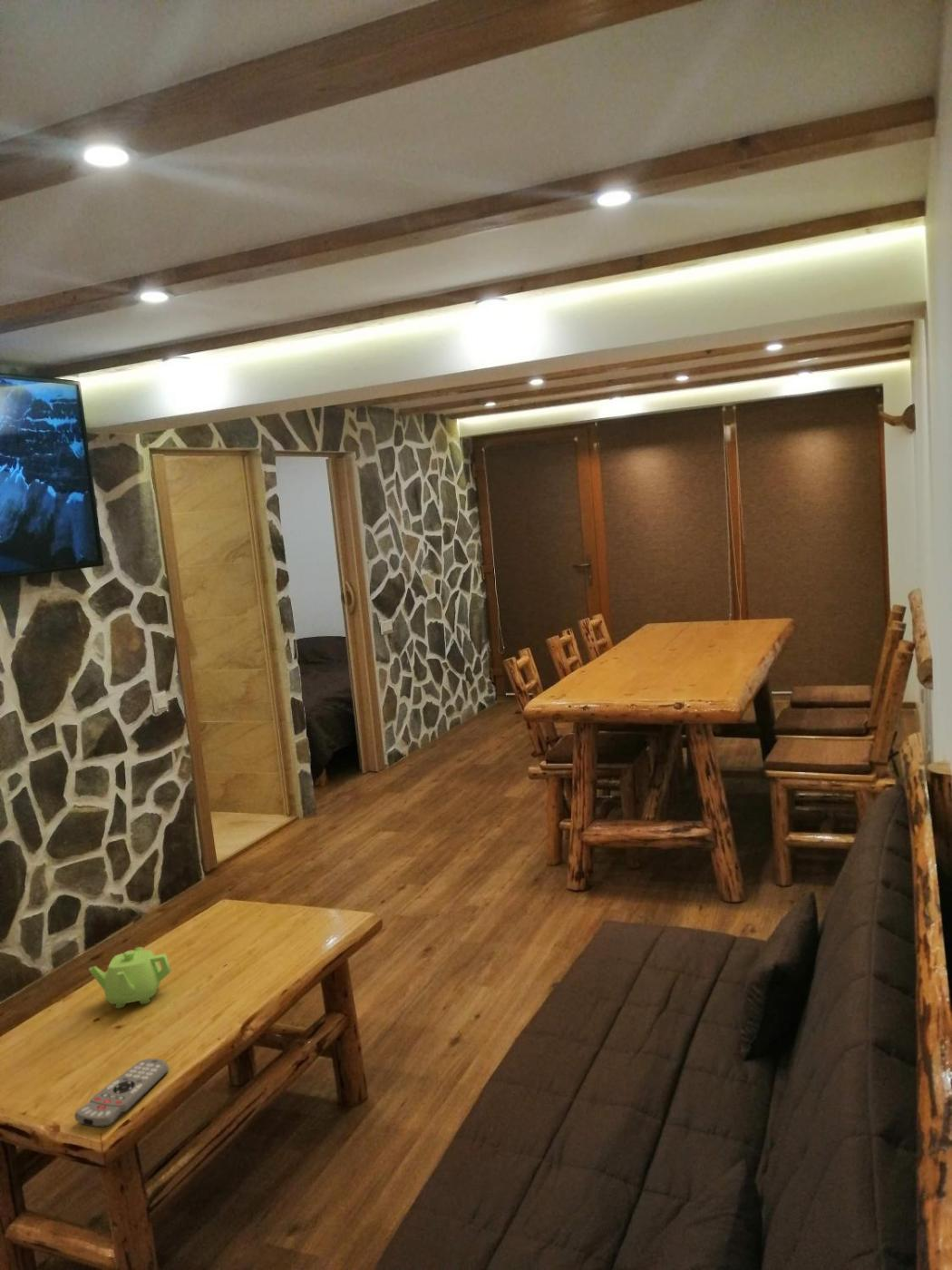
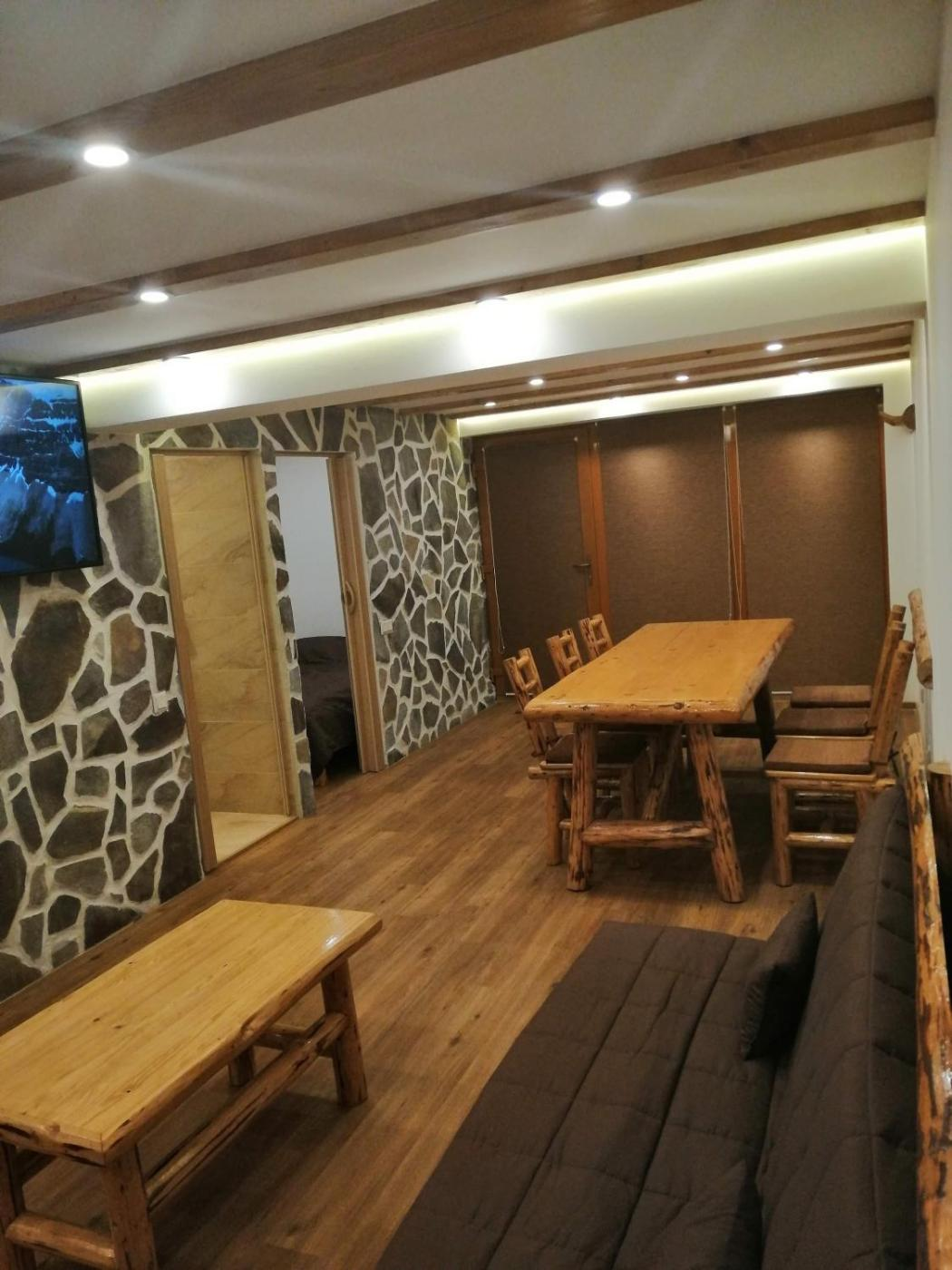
- remote control [73,1058,170,1128]
- teapot [88,946,172,1010]
